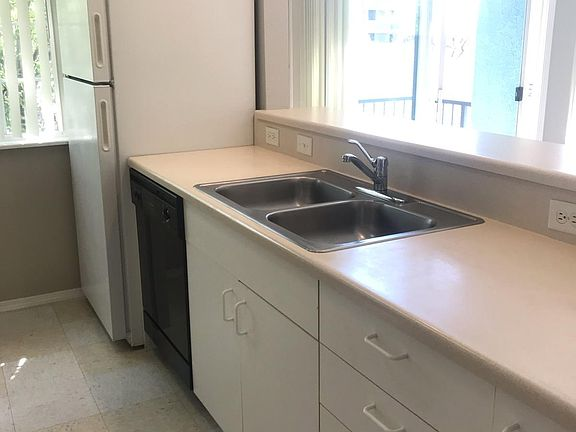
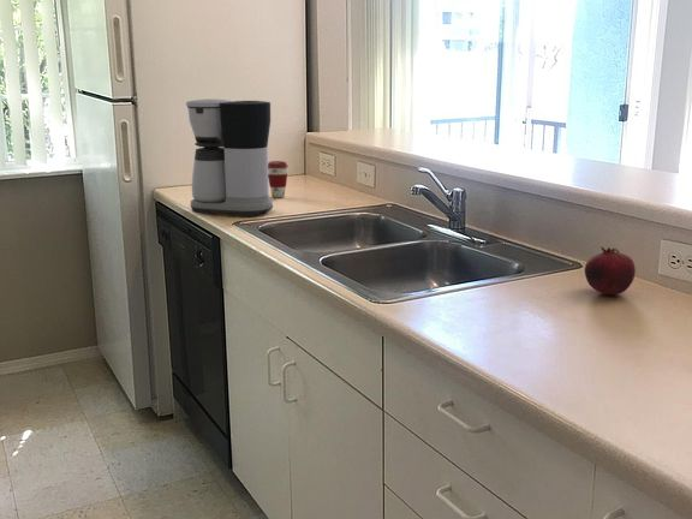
+ coffee maker [185,97,274,217]
+ coffee cup [268,160,290,198]
+ fruit [584,245,637,297]
